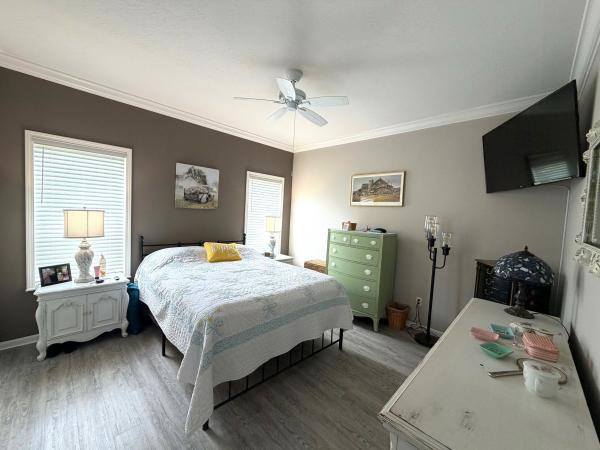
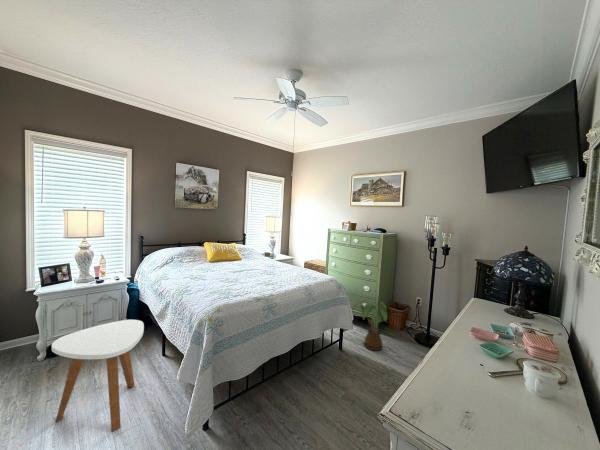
+ side table [51,319,145,432]
+ house plant [351,300,388,351]
